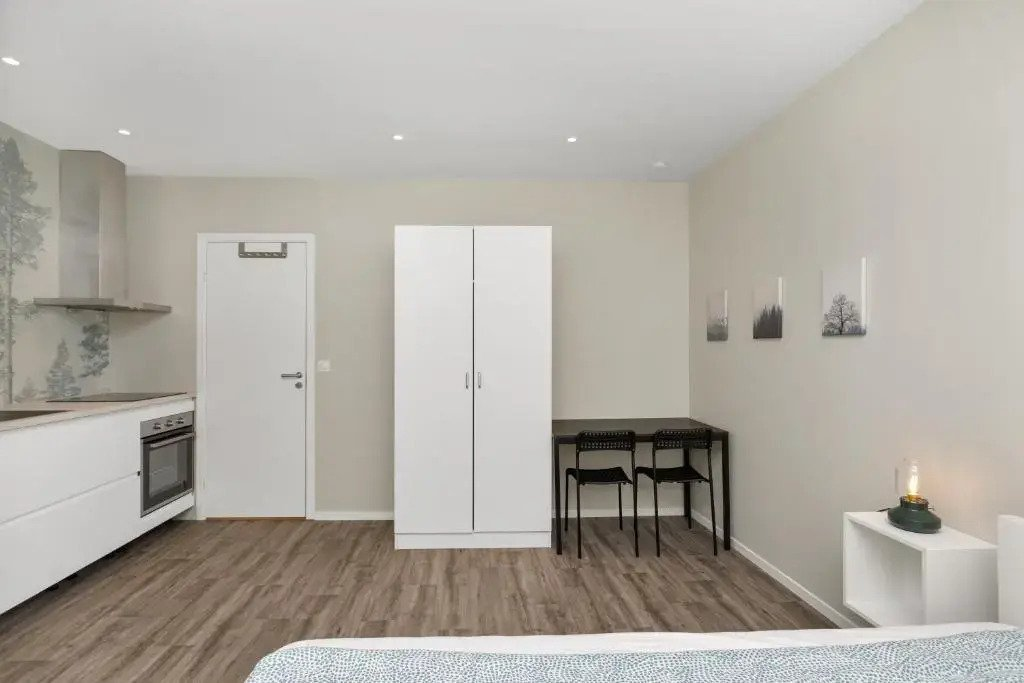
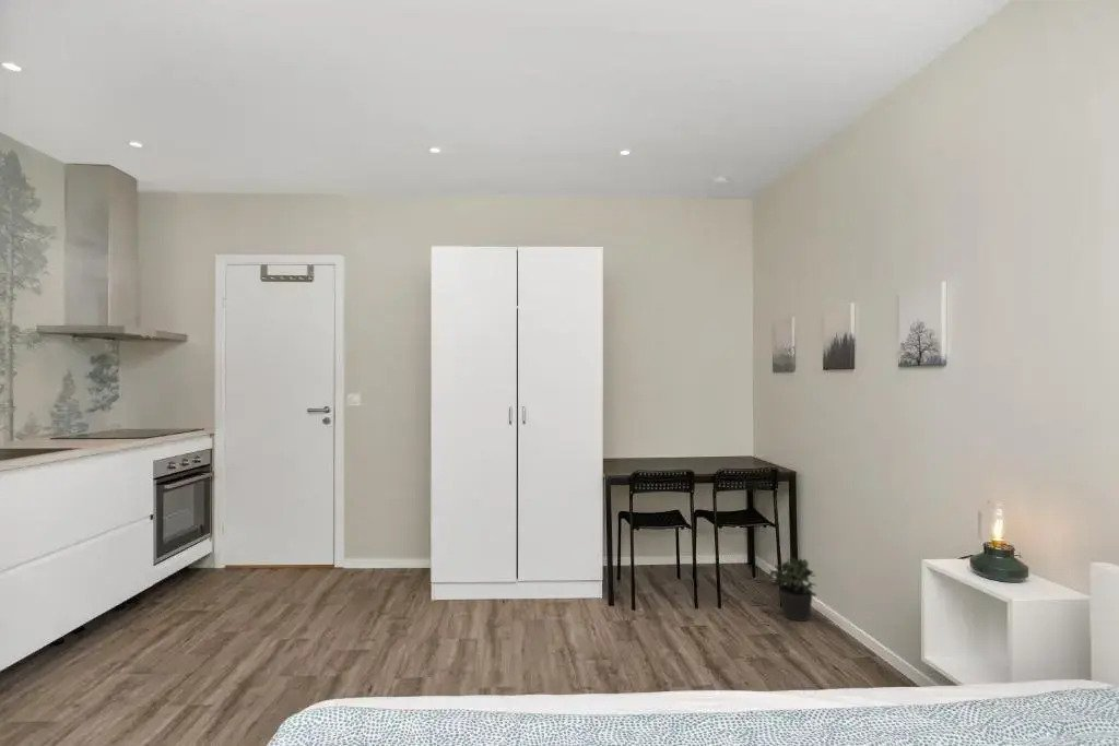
+ potted plant [768,557,817,623]
